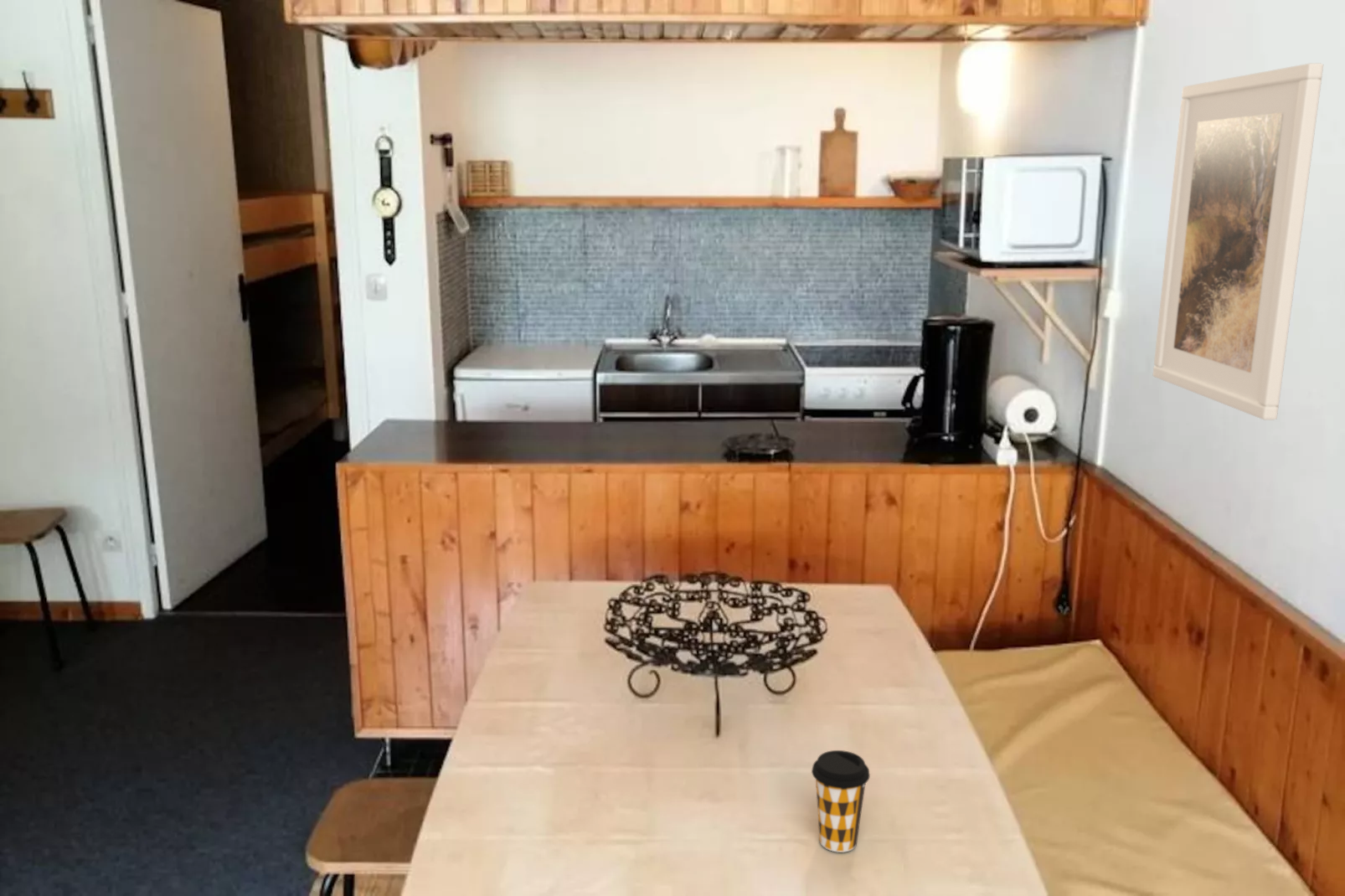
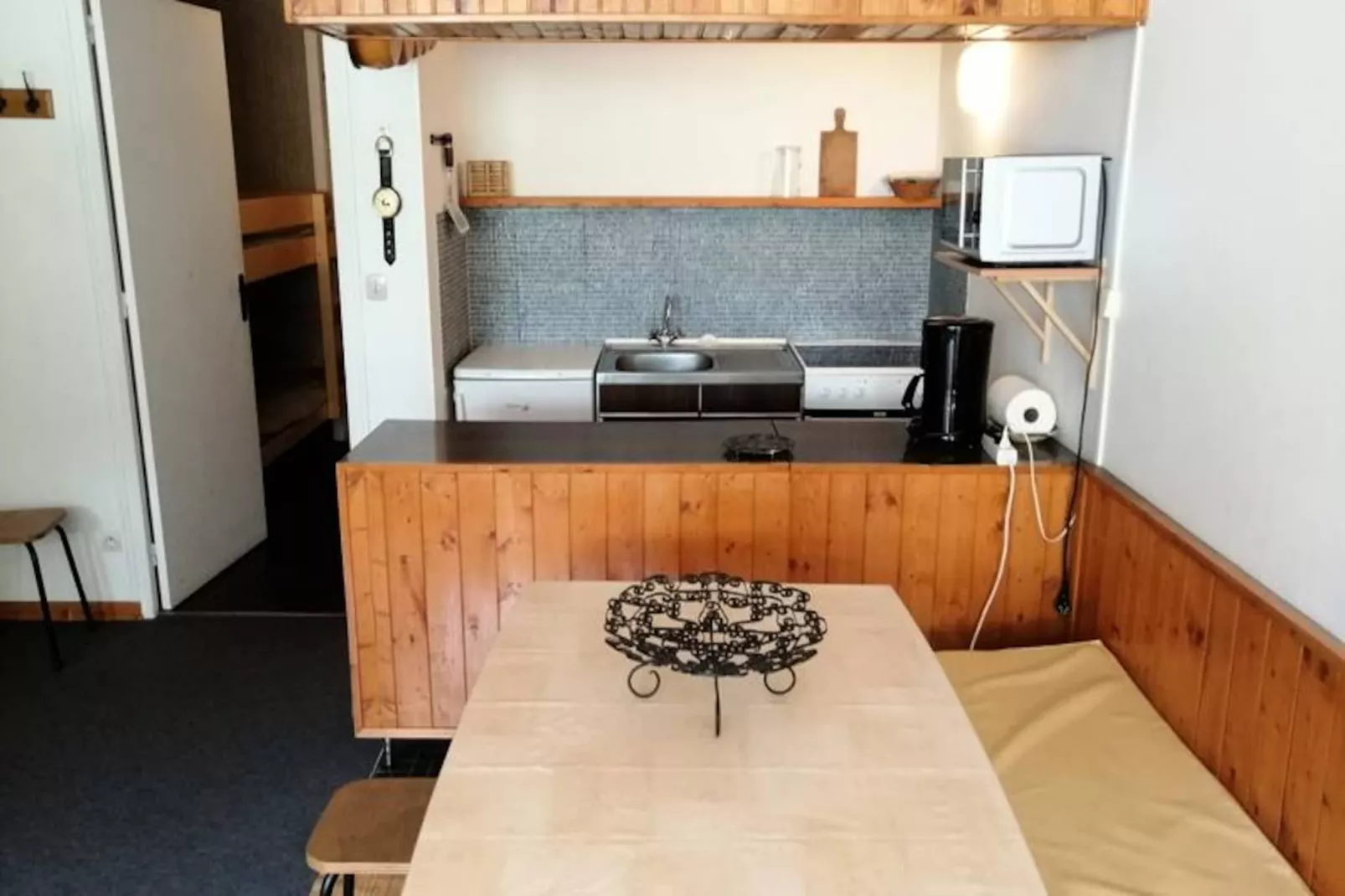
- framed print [1152,63,1324,420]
- coffee cup [811,749,871,853]
